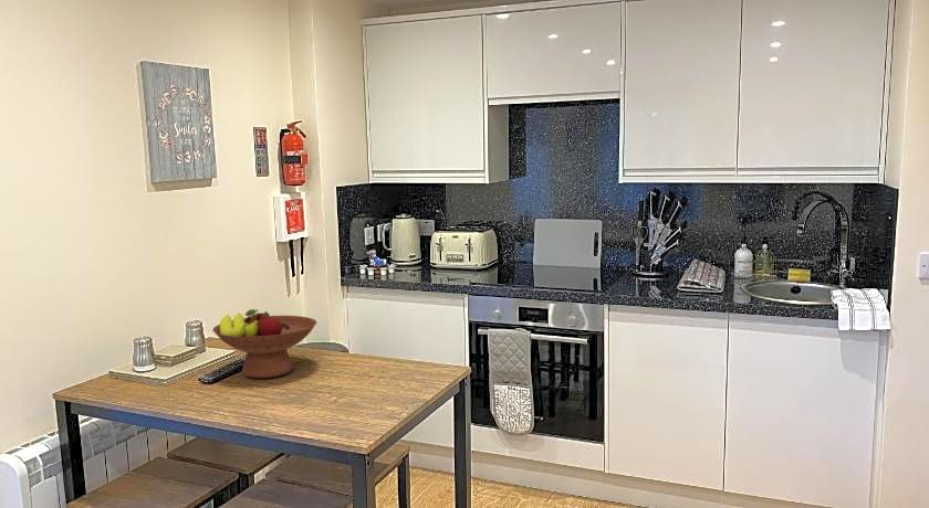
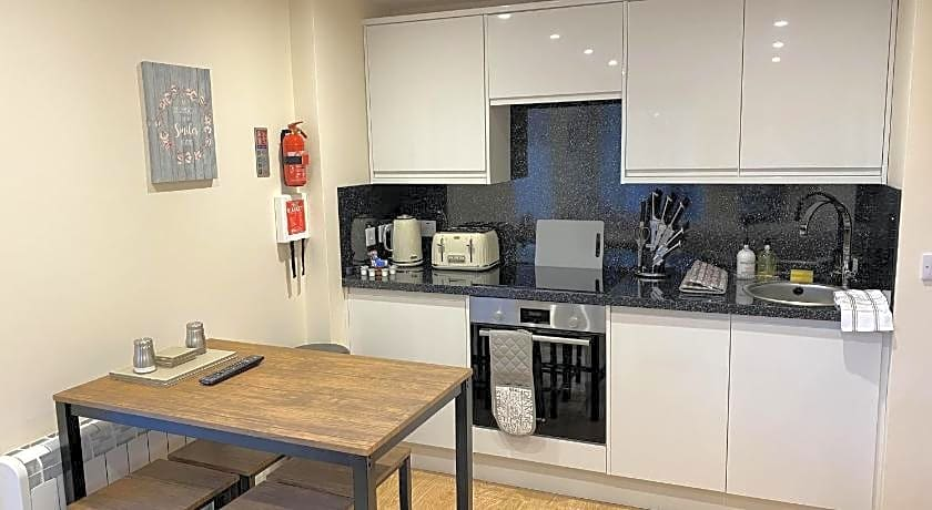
- fruit bowl [211,308,317,379]
